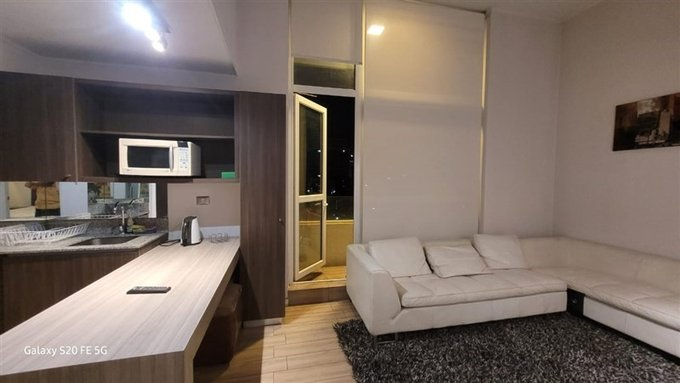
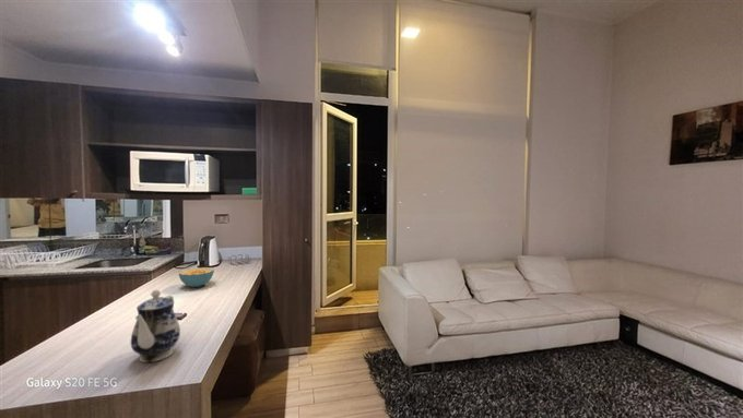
+ teapot [130,288,181,363]
+ cereal bowl [178,266,215,288]
